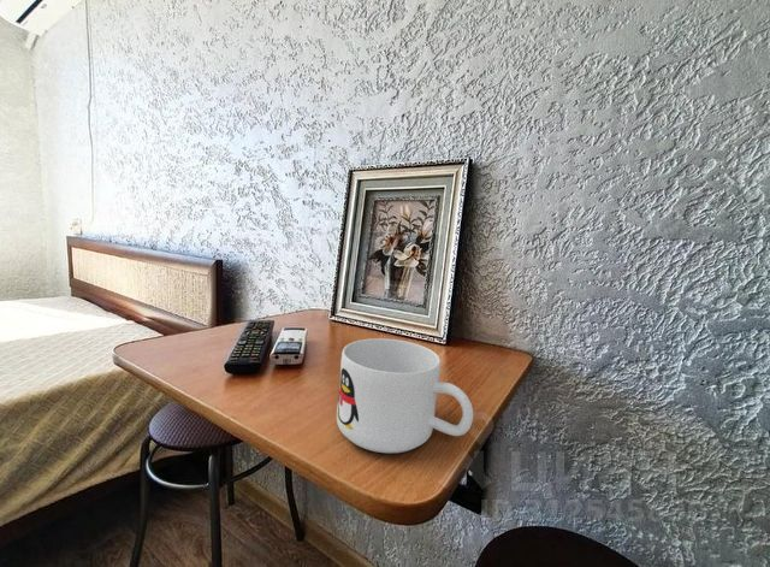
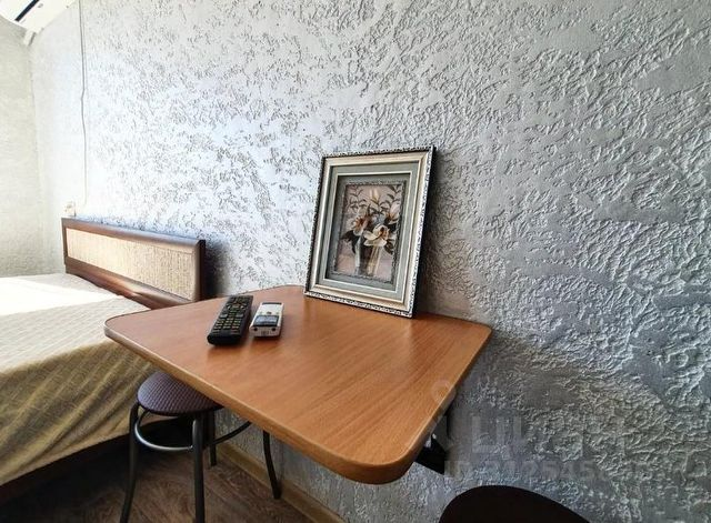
- mug [336,337,474,454]
